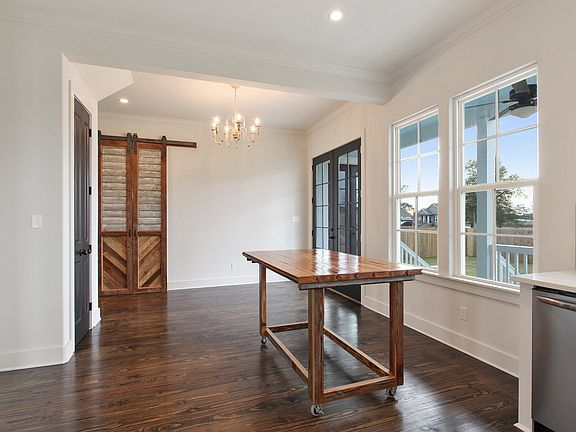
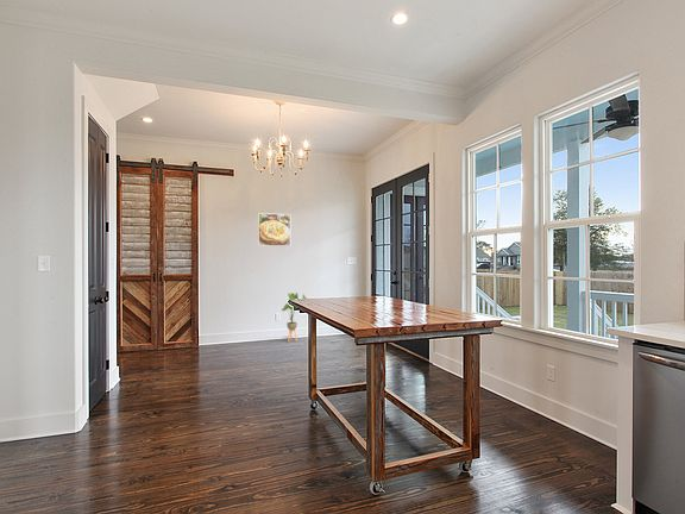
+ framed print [257,212,291,247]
+ house plant [281,292,308,343]
